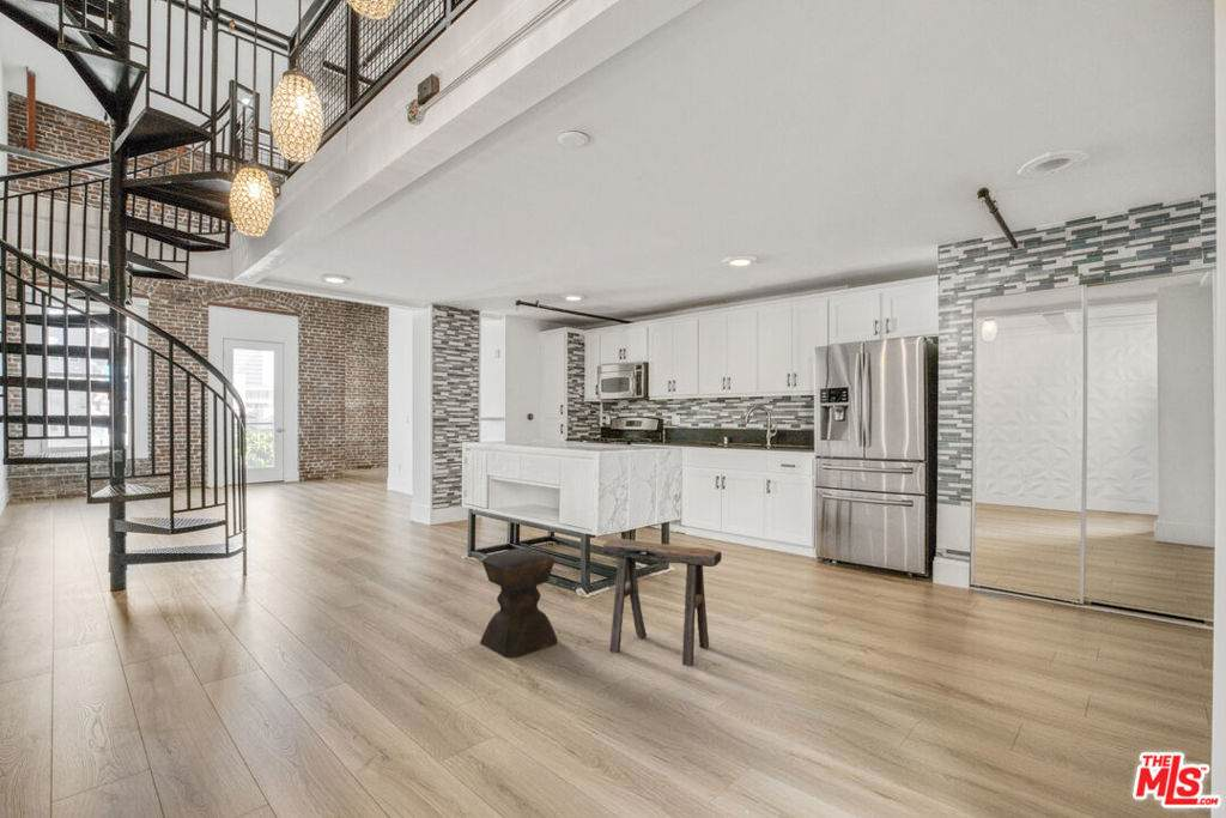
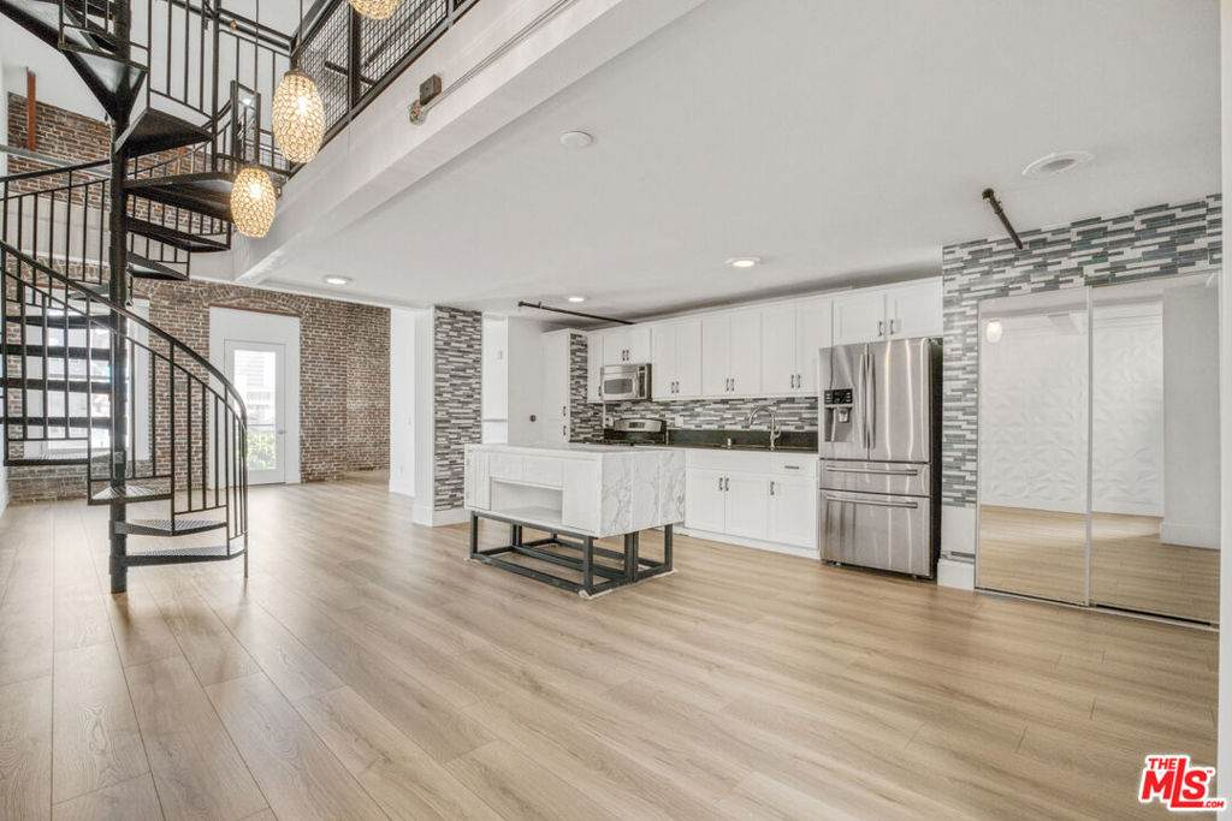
- stool [479,547,559,659]
- stool [601,537,723,667]
